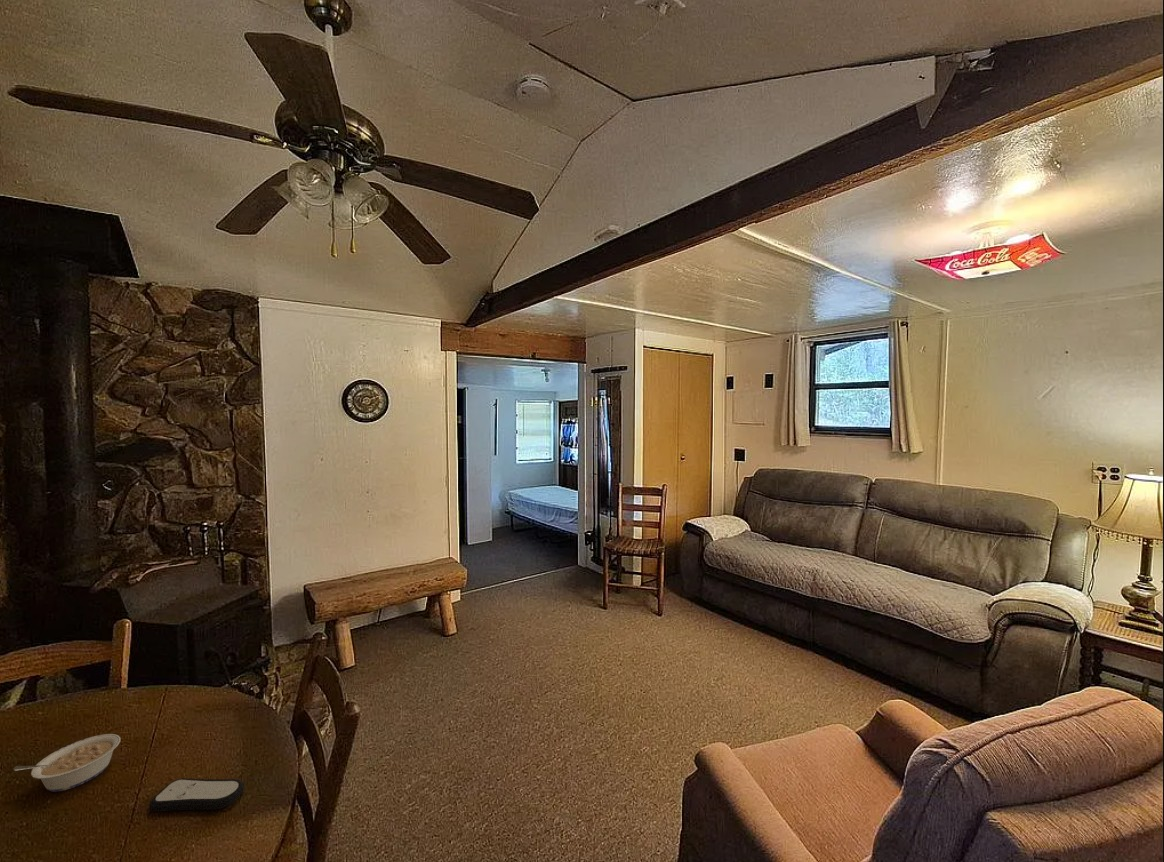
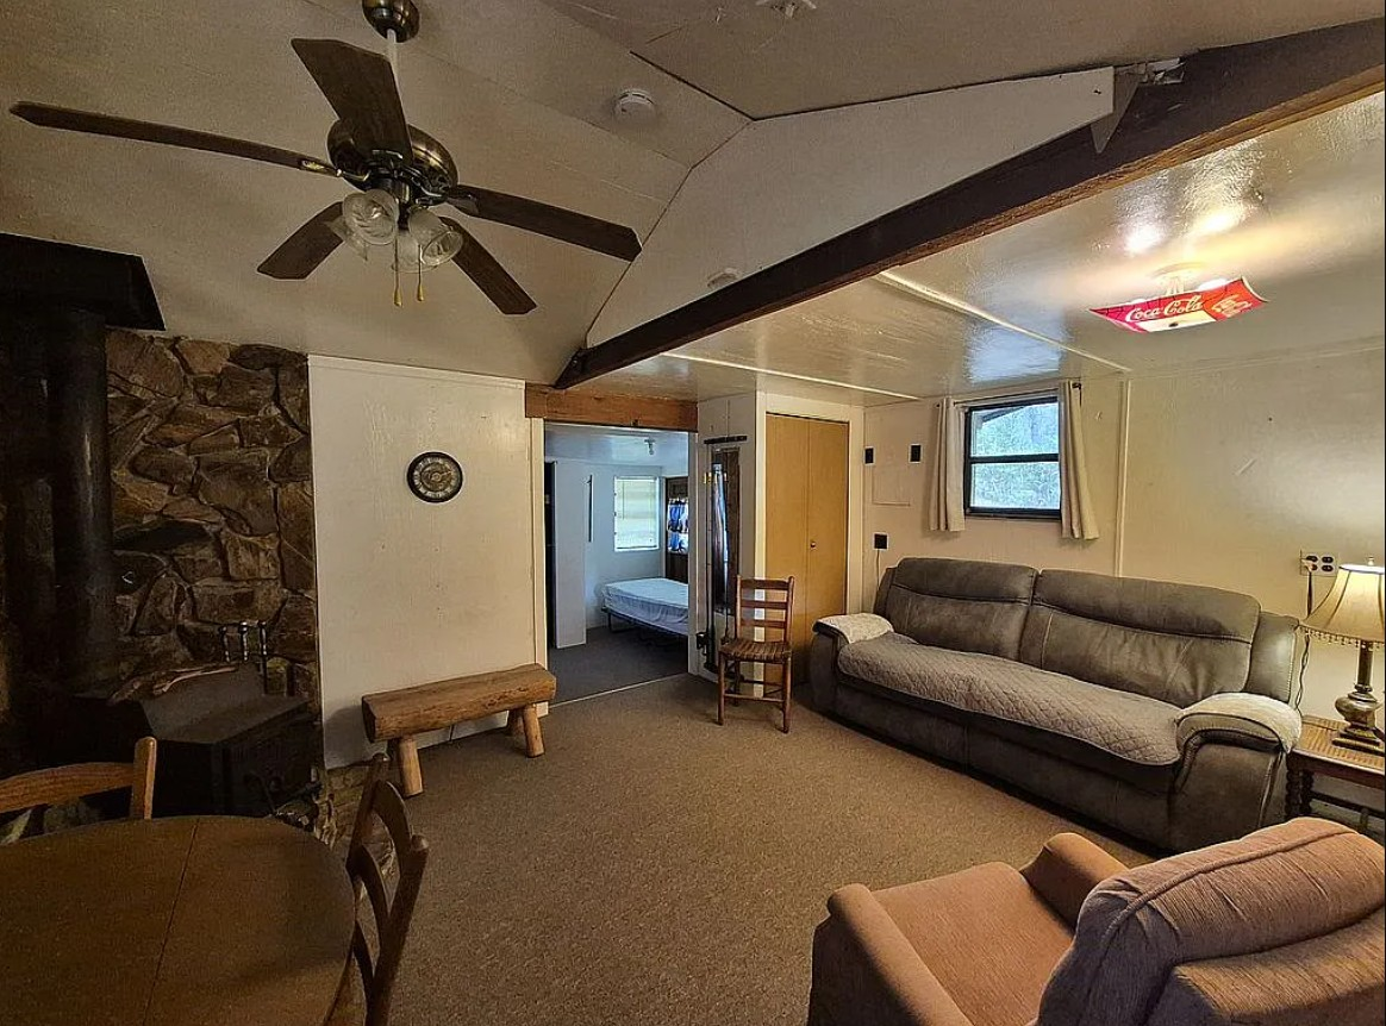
- legume [12,733,121,793]
- remote control [148,777,245,813]
